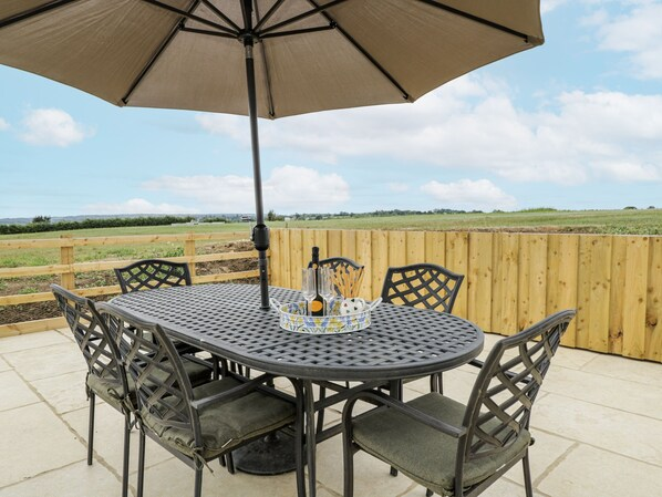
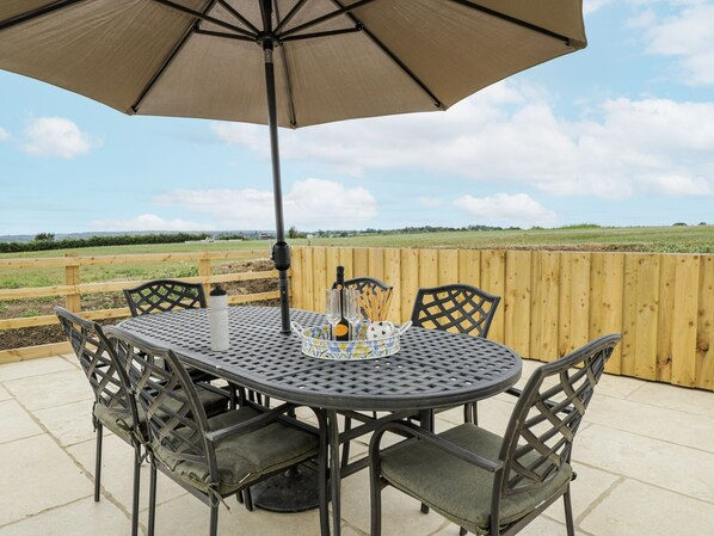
+ water bottle [208,285,230,352]
